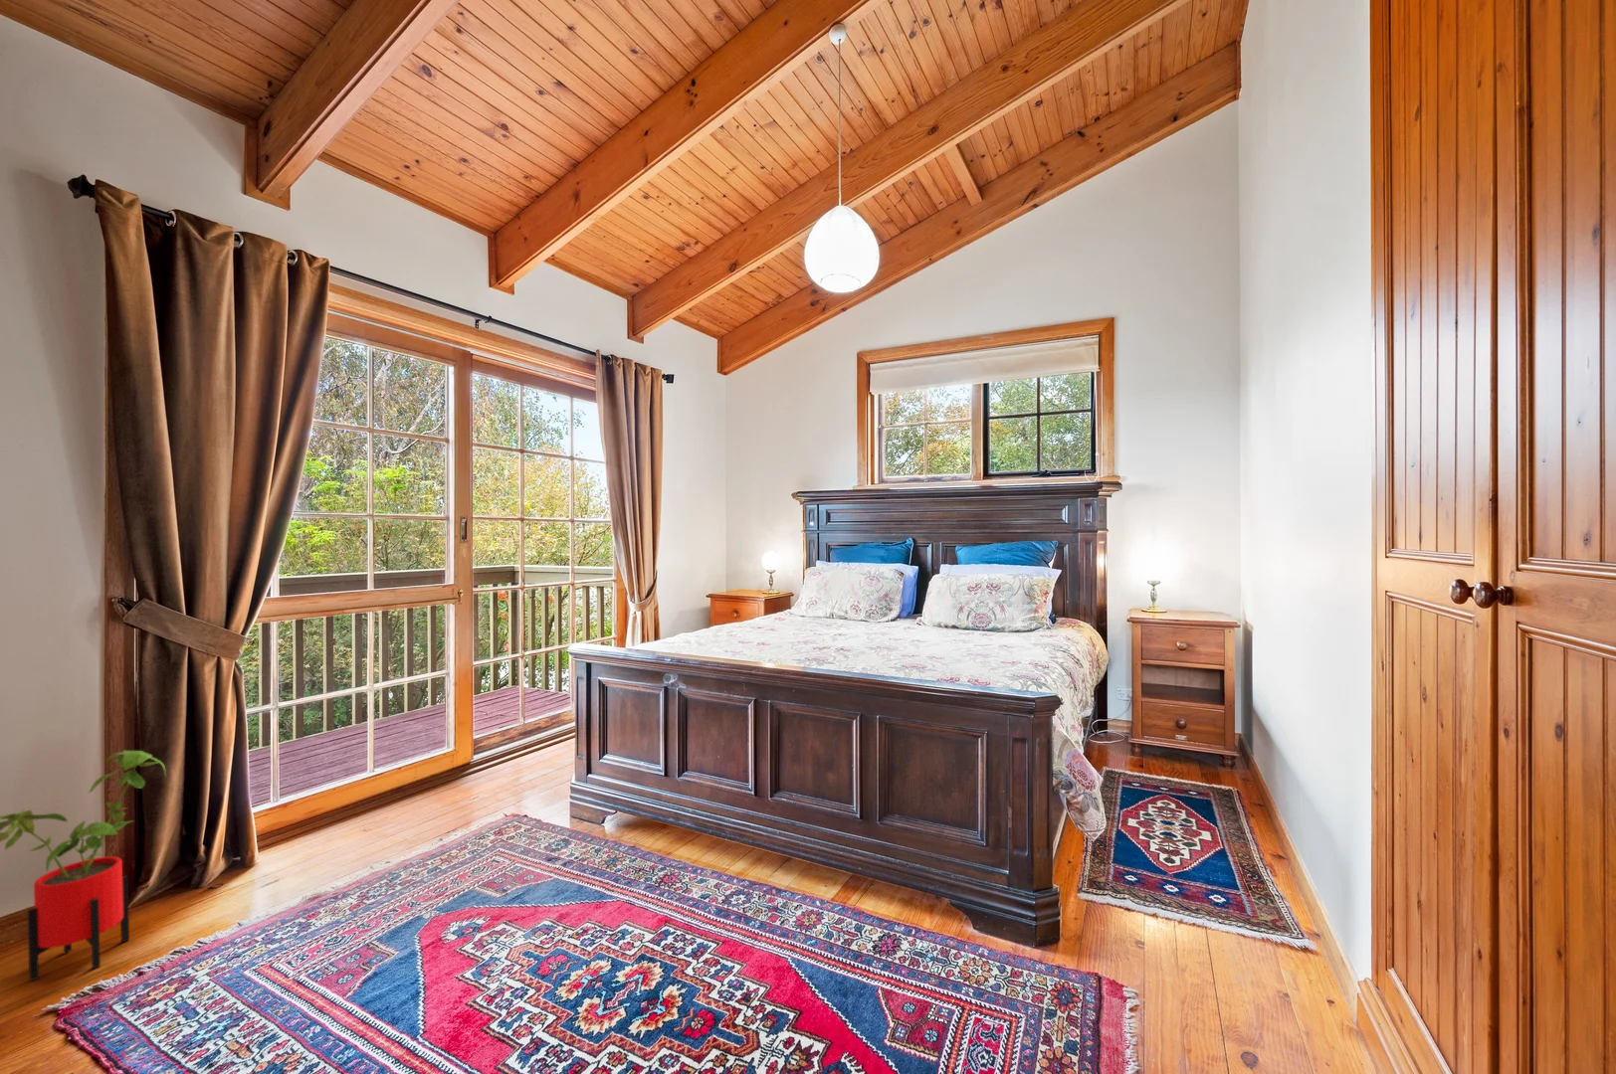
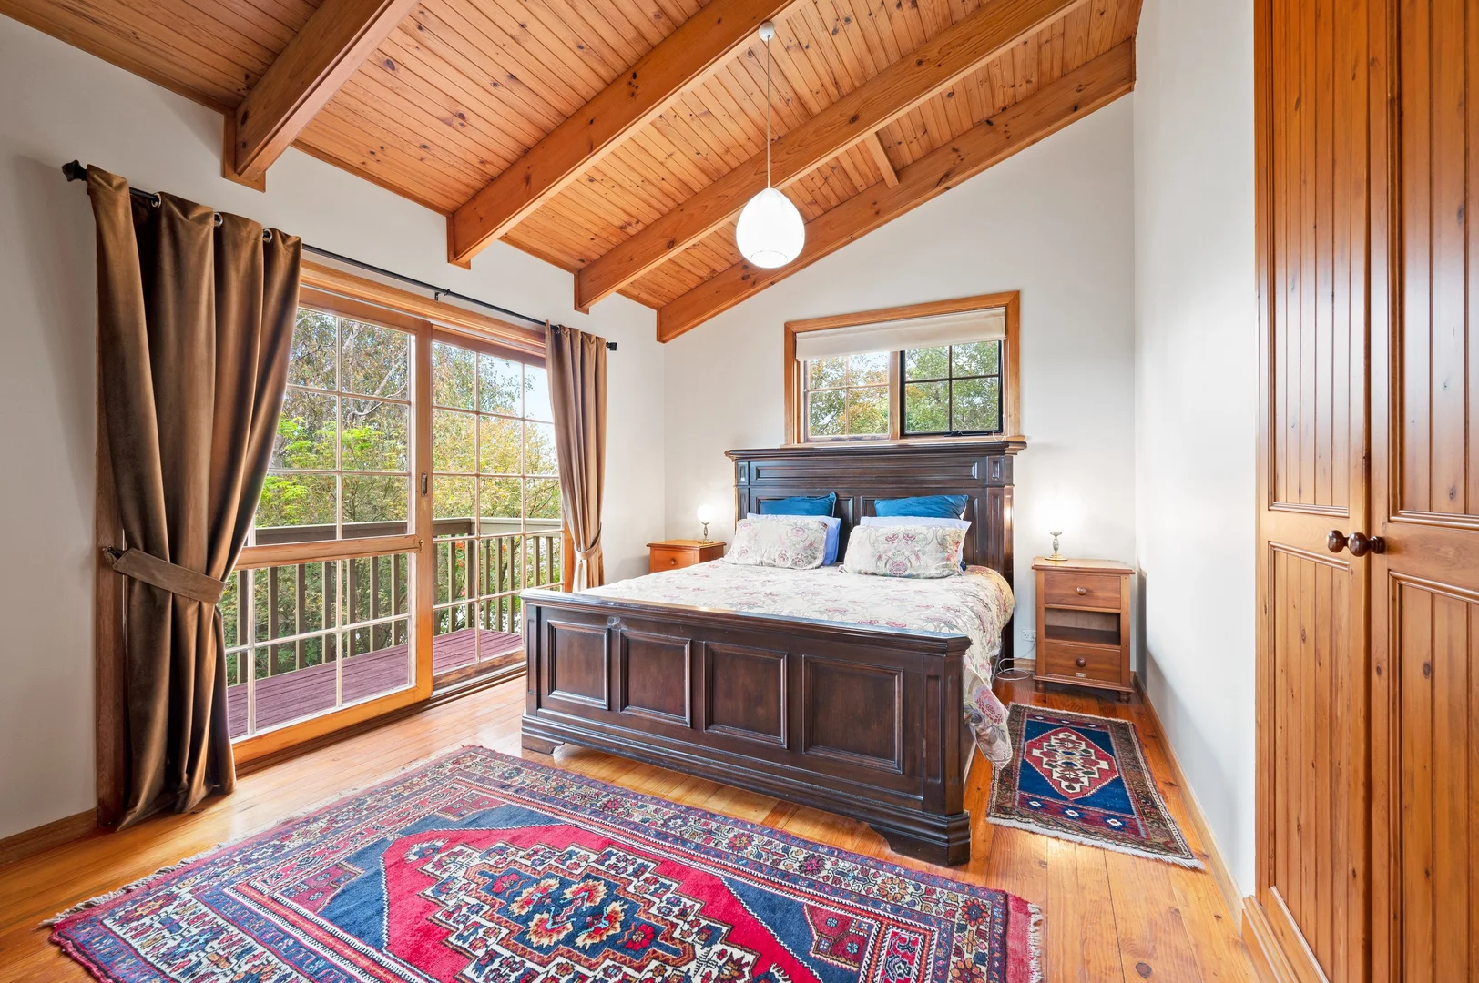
- house plant [0,750,167,983]
